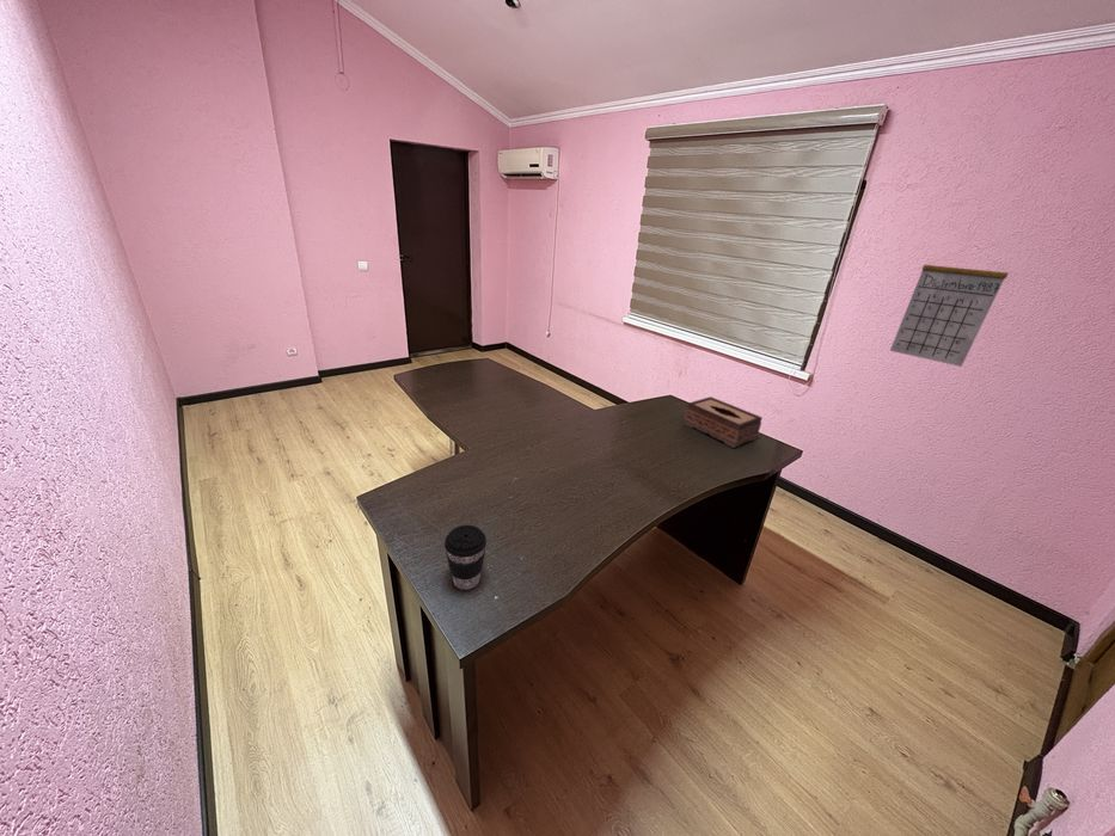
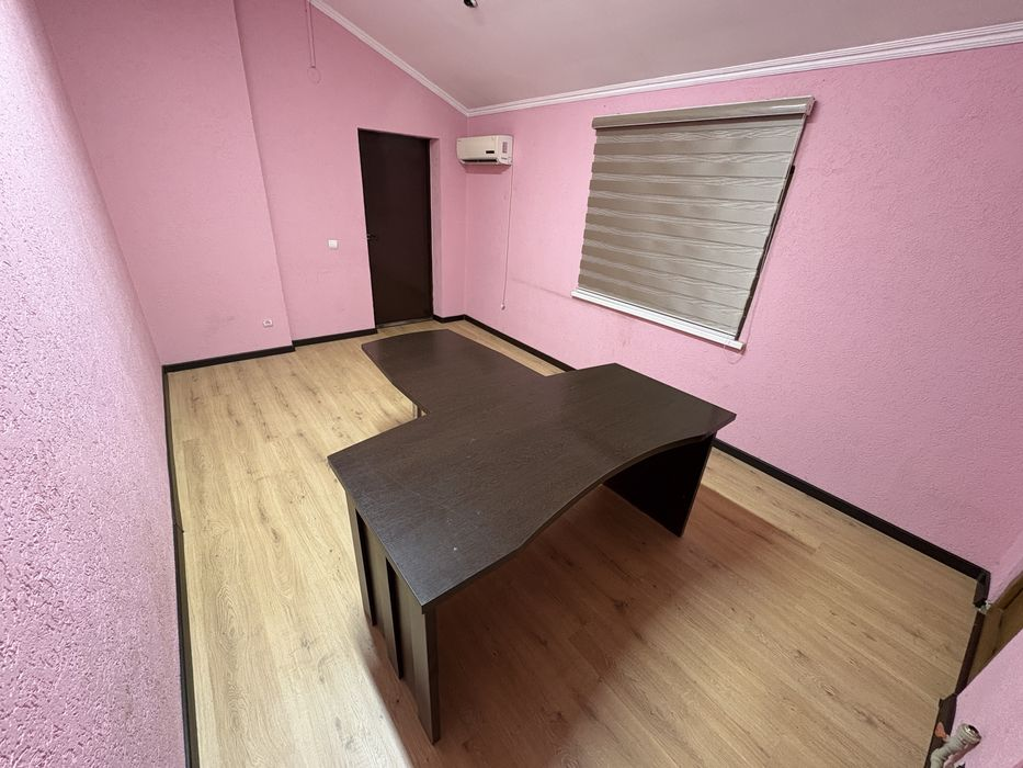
- calendar [889,244,1009,368]
- tissue box [682,395,764,449]
- coffee cup [443,524,488,591]
